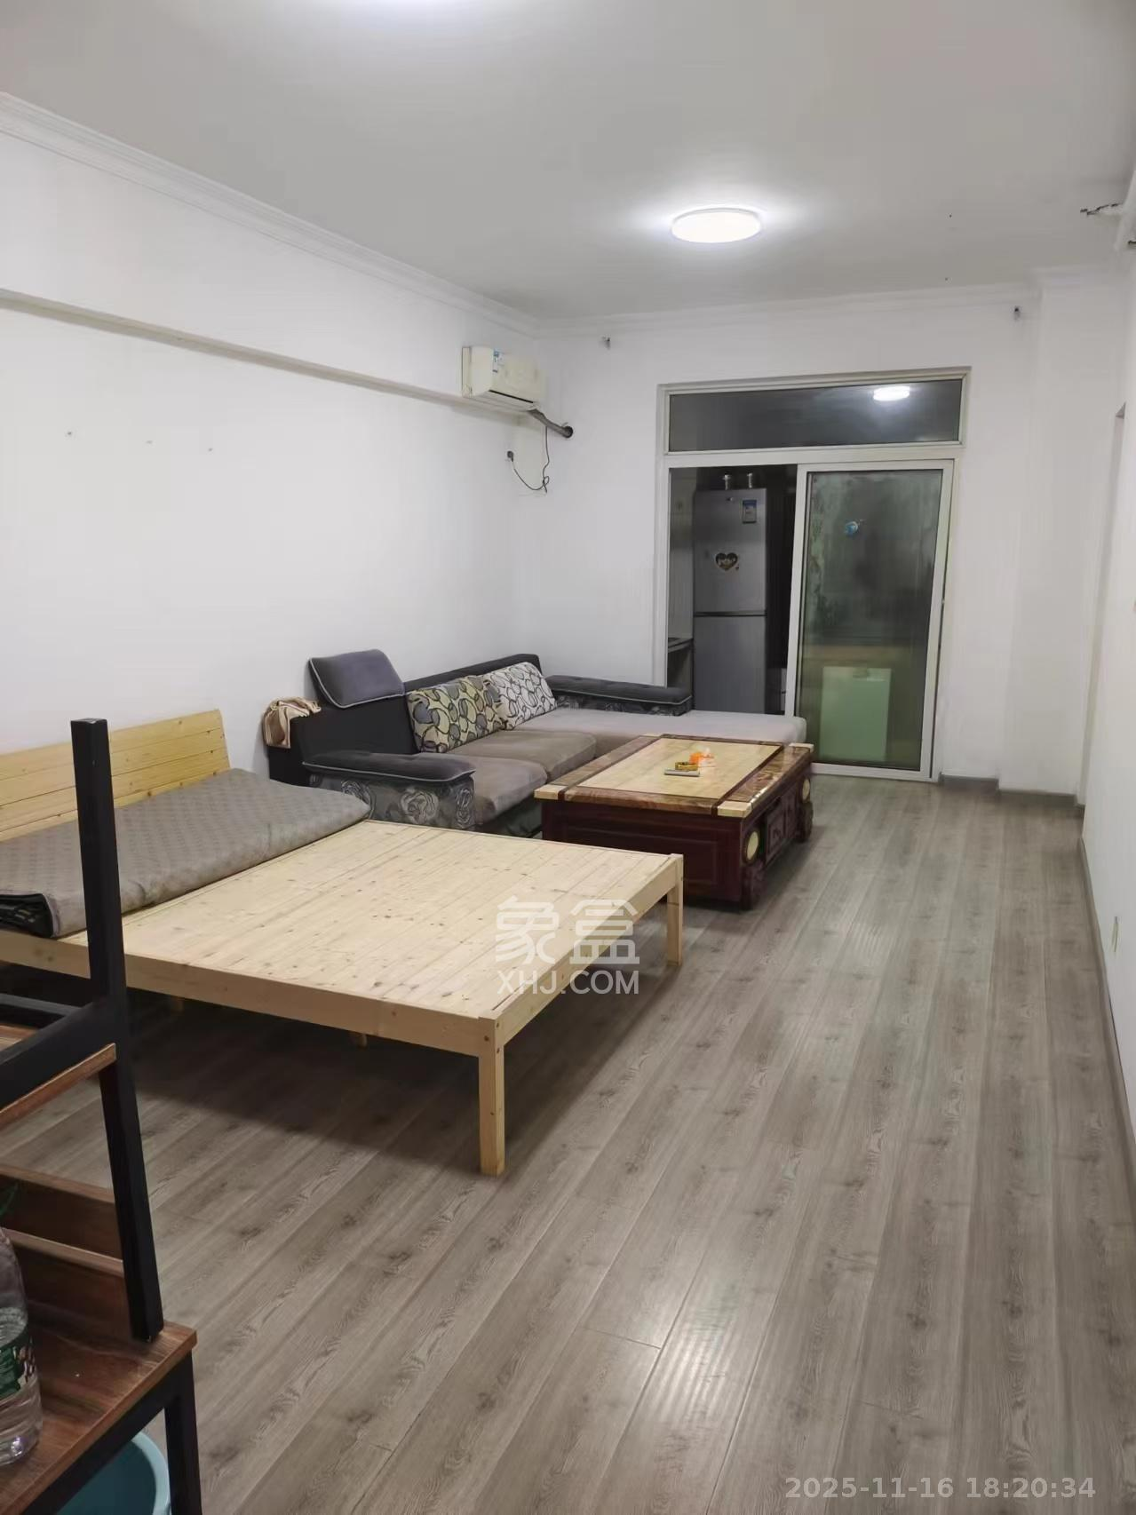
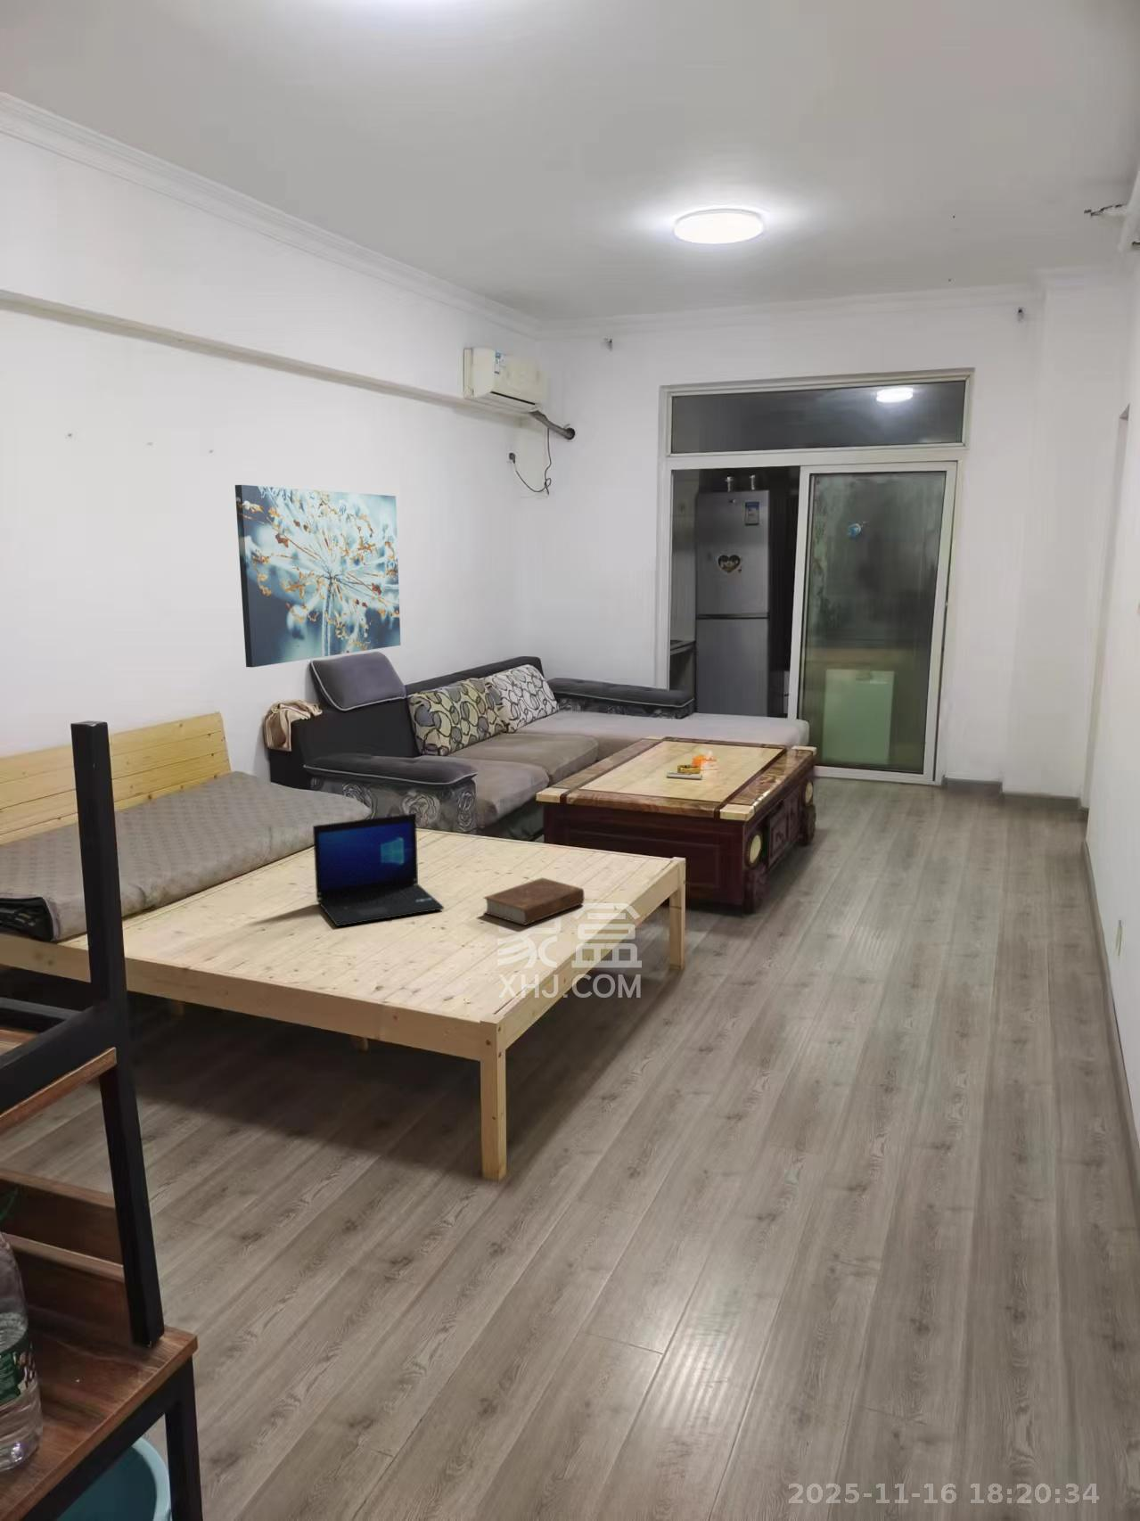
+ book [483,877,584,926]
+ laptop [313,812,444,927]
+ wall art [235,484,401,668]
